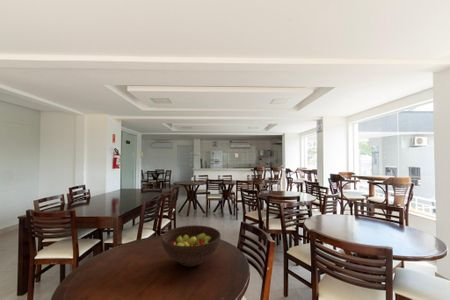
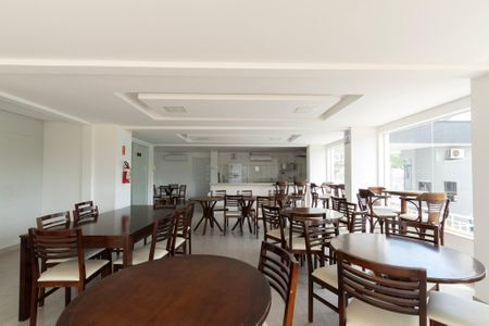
- fruit bowl [160,224,222,268]
